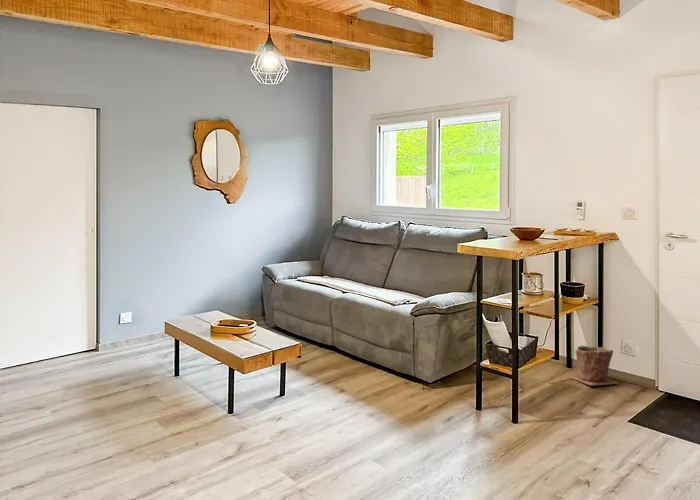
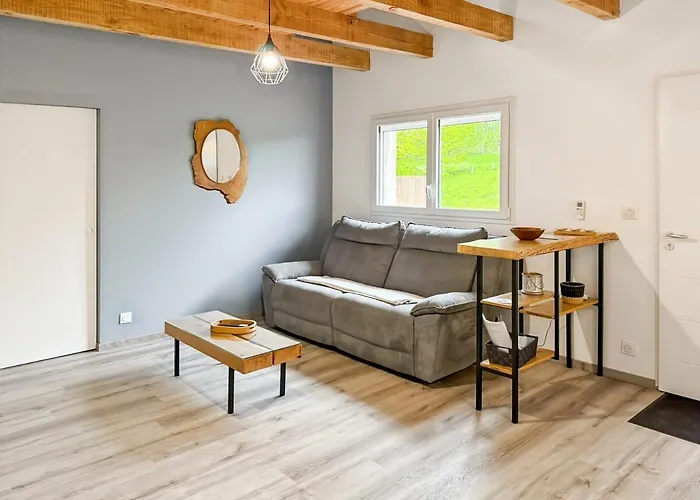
- plant pot [570,344,619,386]
